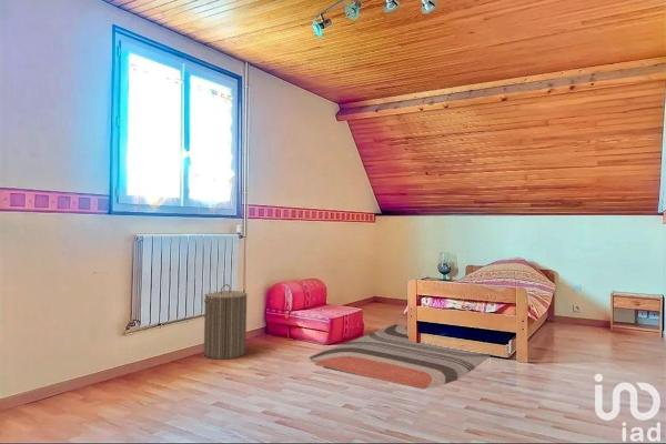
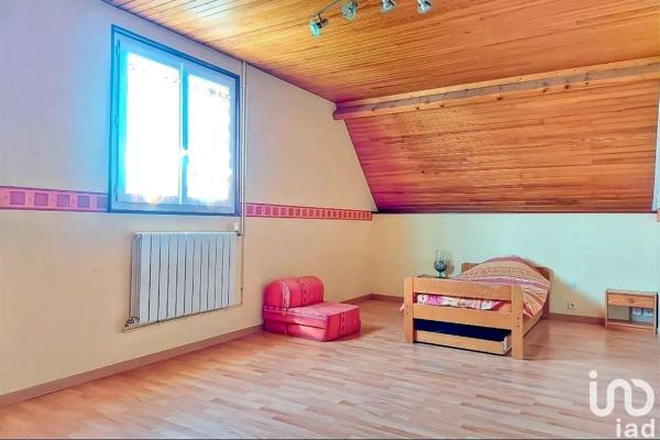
- rug [309,323,492,391]
- laundry hamper [203,283,249,361]
